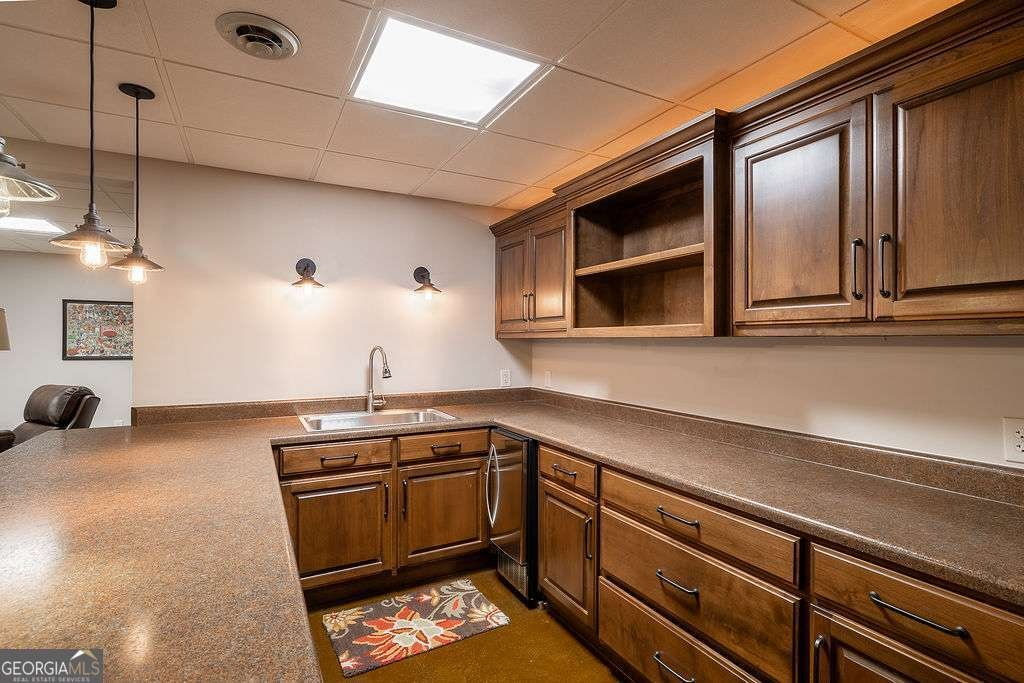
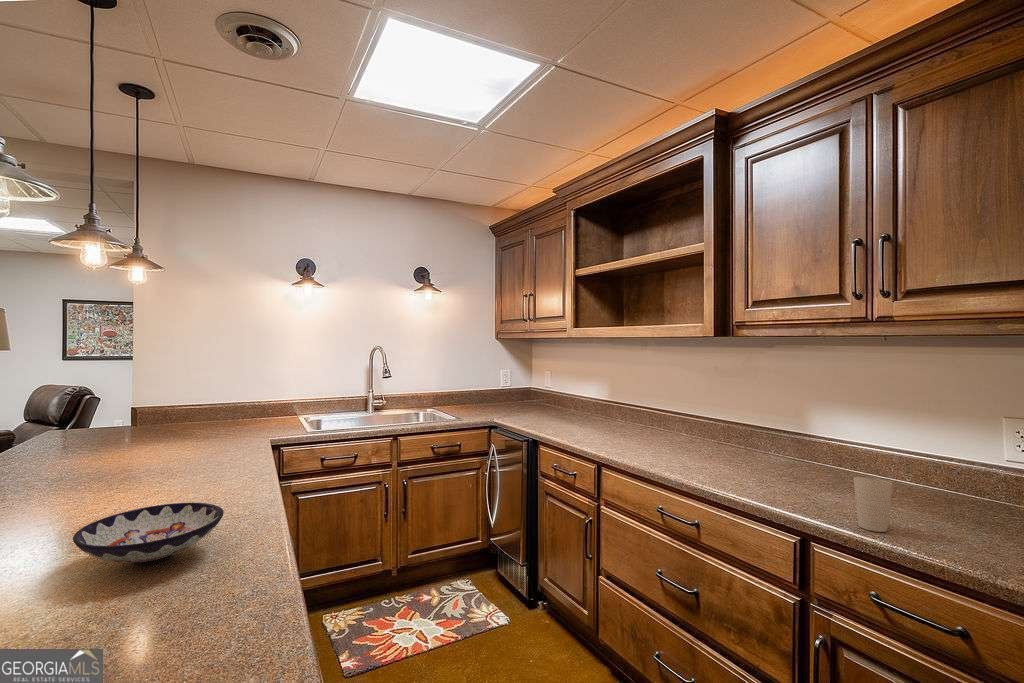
+ cup [852,476,893,533]
+ bowl [72,502,225,567]
